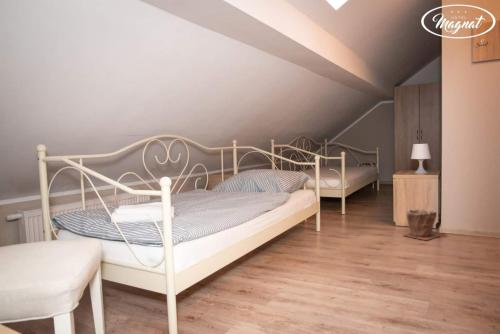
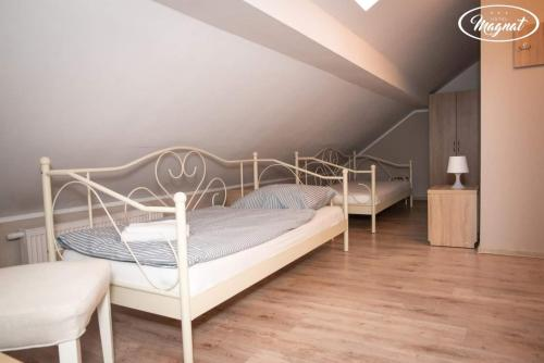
- plant pot [402,208,441,241]
